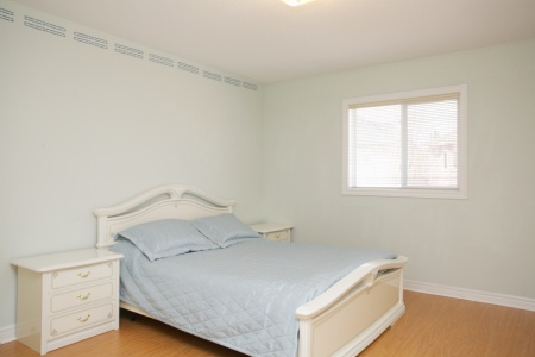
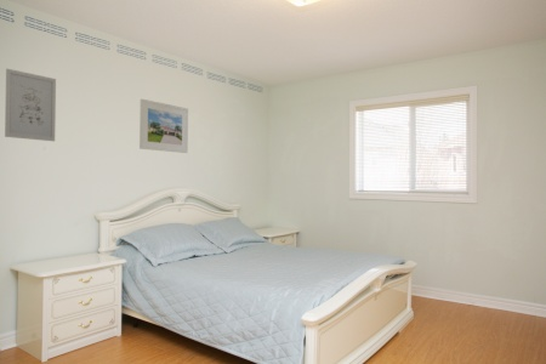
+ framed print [138,98,189,154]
+ wall art [4,68,57,142]
